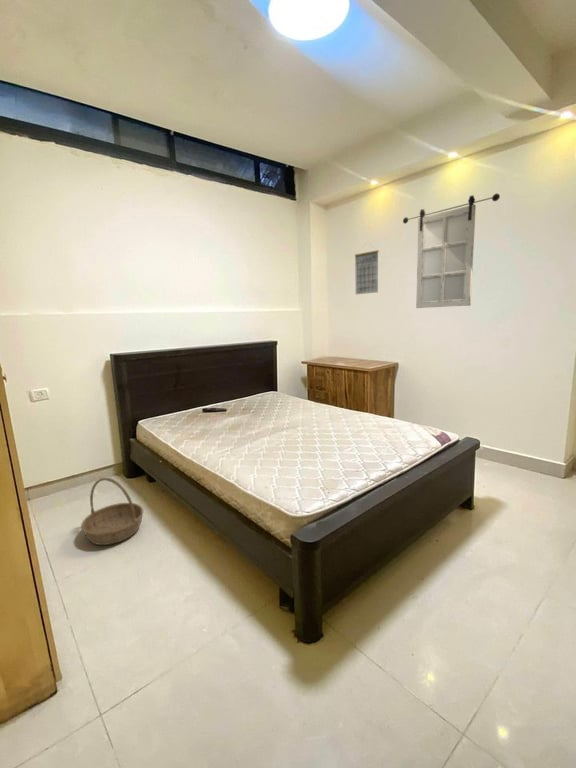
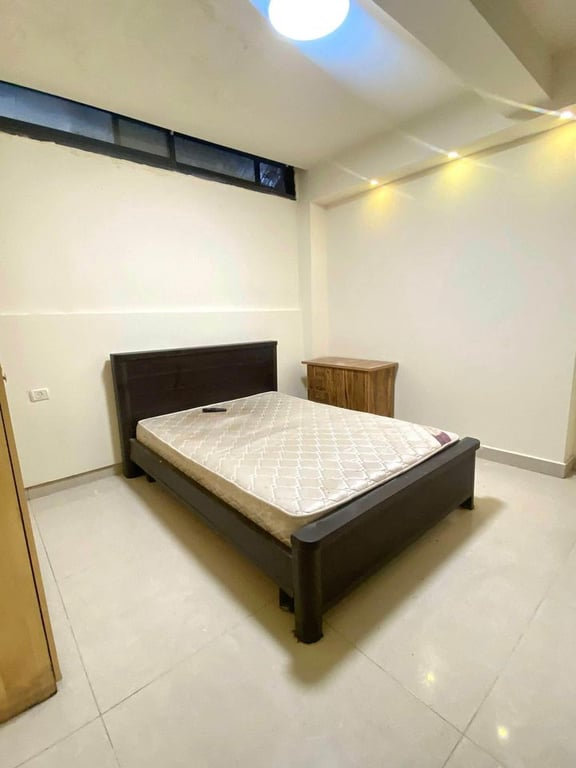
- calendar [354,244,380,295]
- basket [80,477,145,546]
- home mirror [402,193,501,309]
